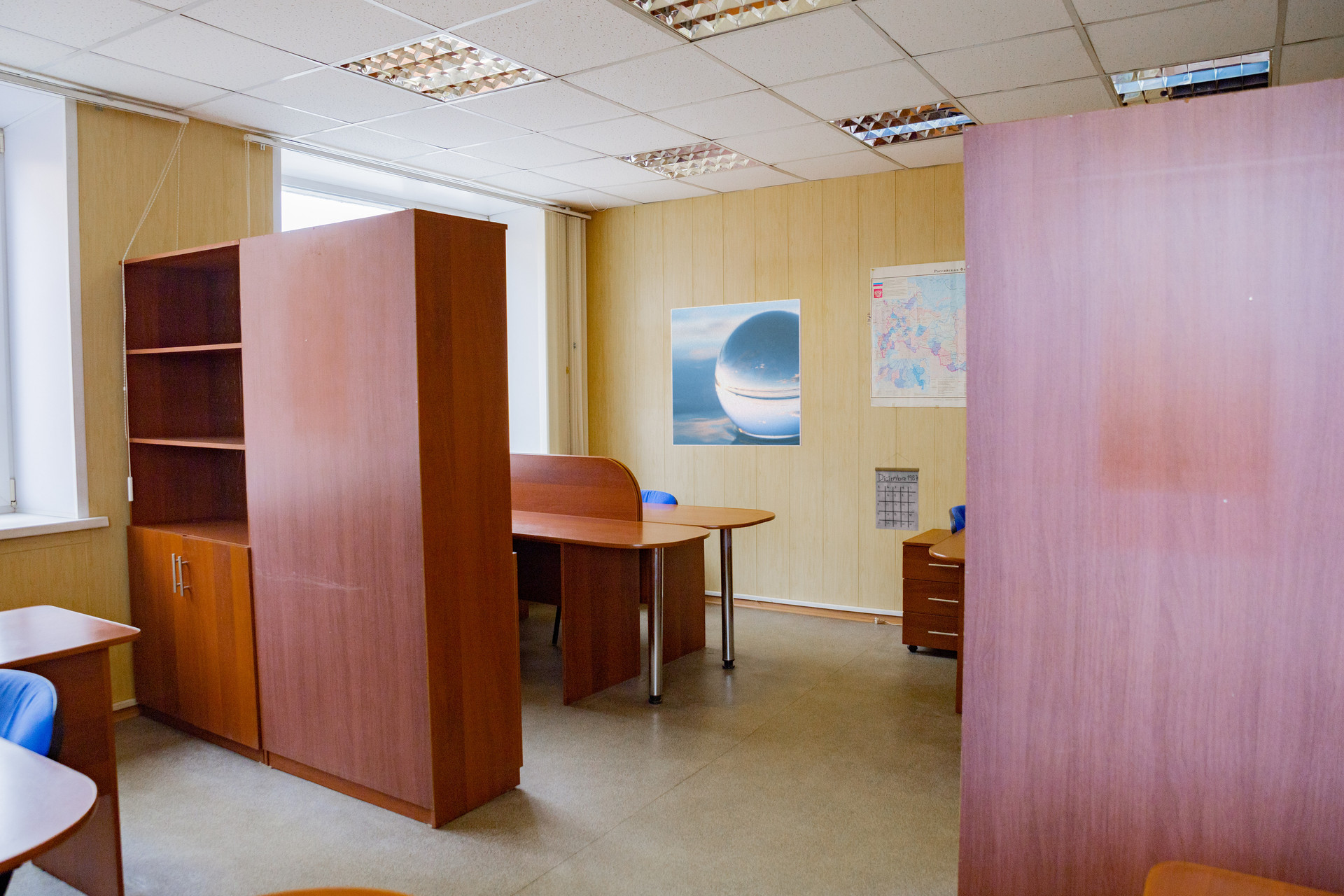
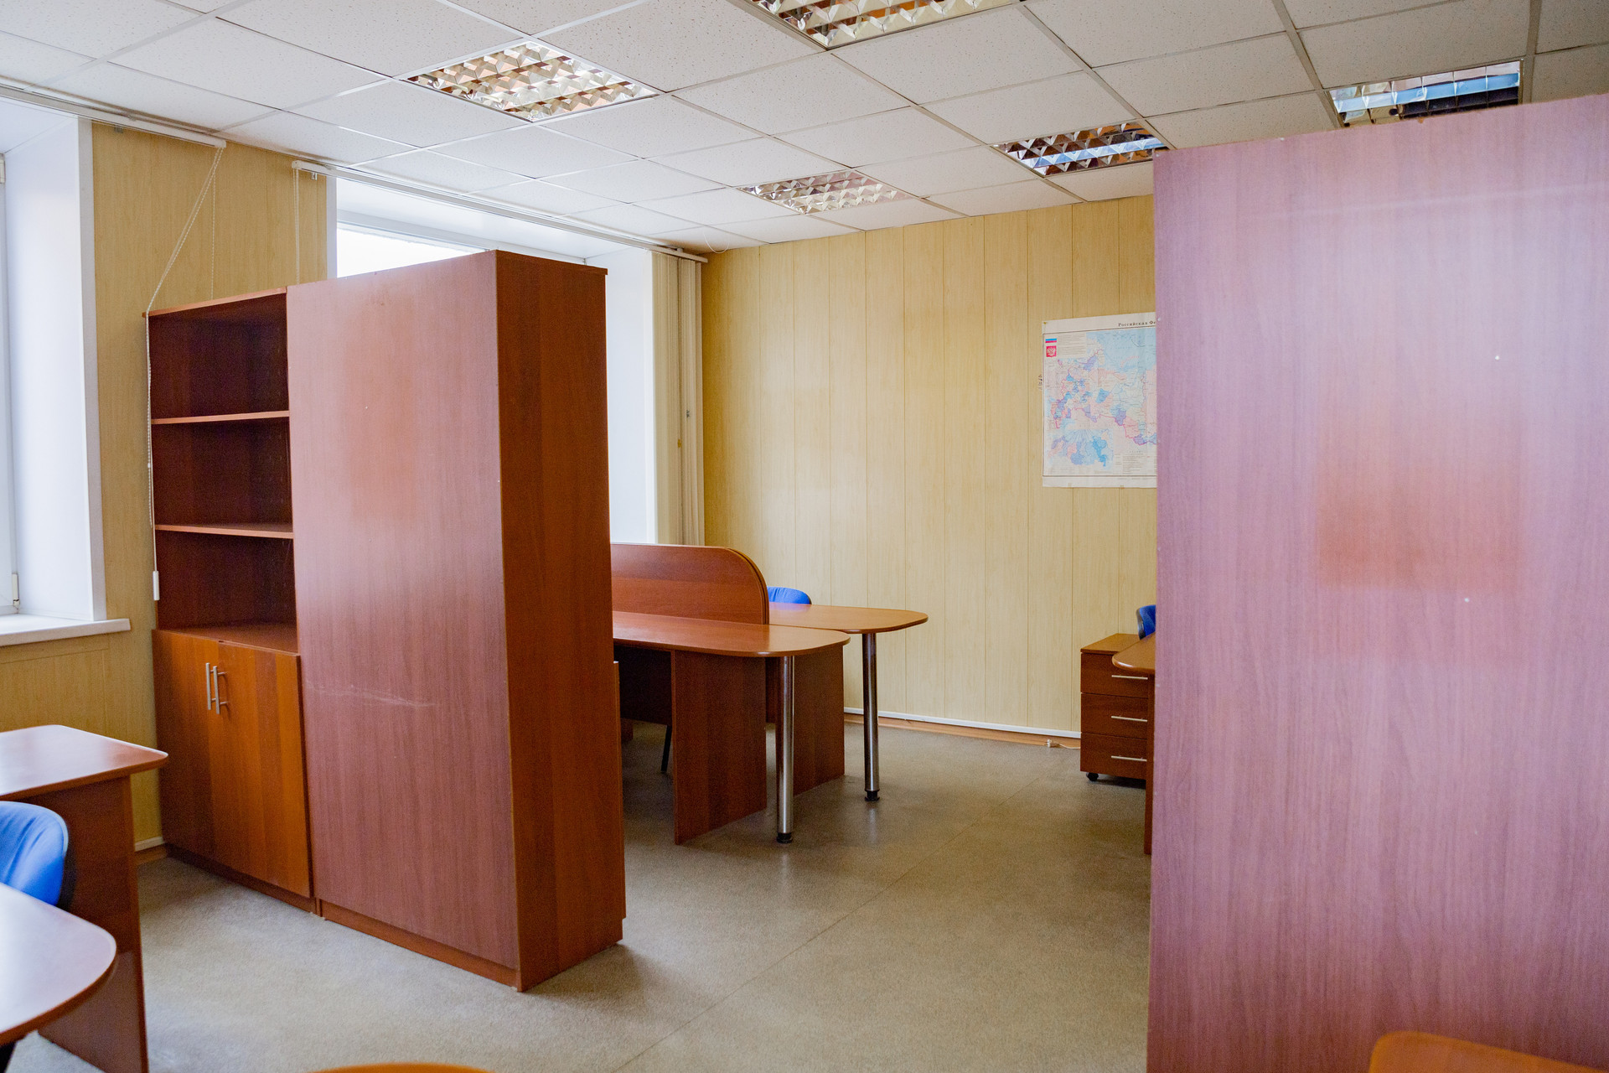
- calendar [874,453,920,531]
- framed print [671,298,803,447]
